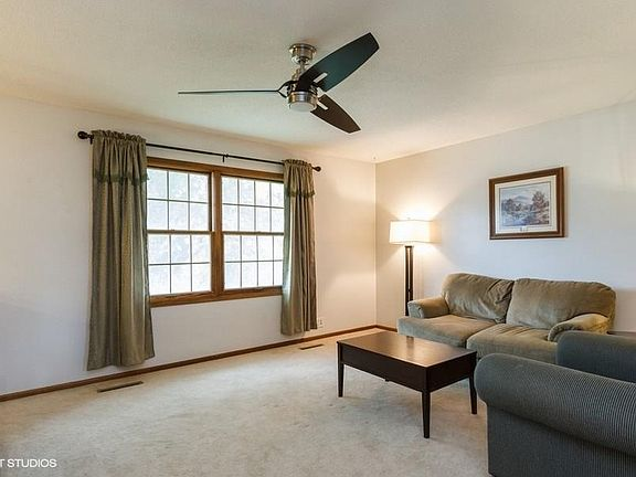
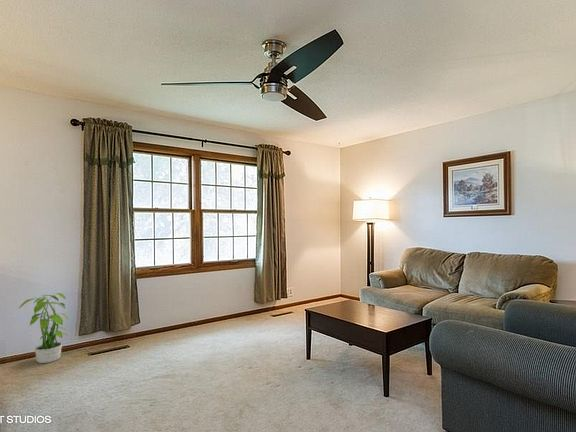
+ potted plant [16,292,69,364]
